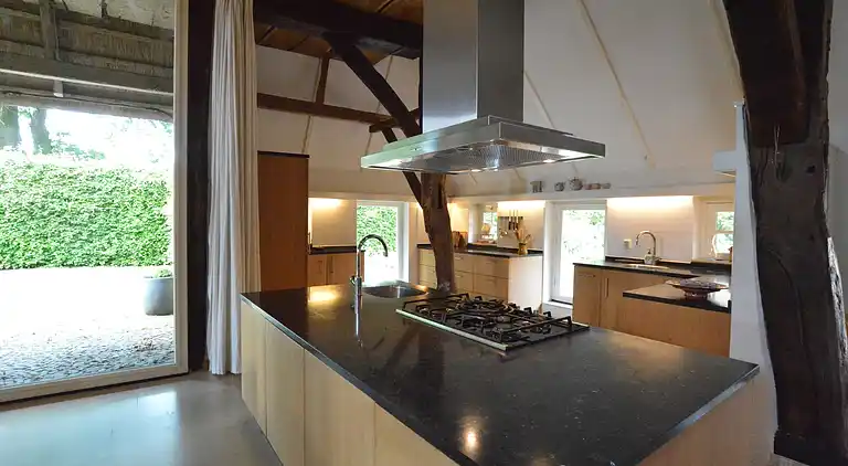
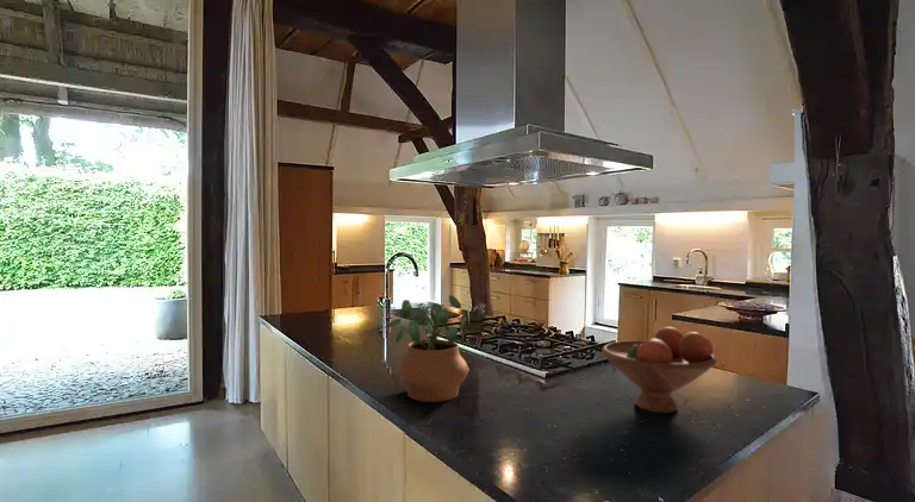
+ potted plant [384,294,471,403]
+ fruit bowl [600,326,718,414]
